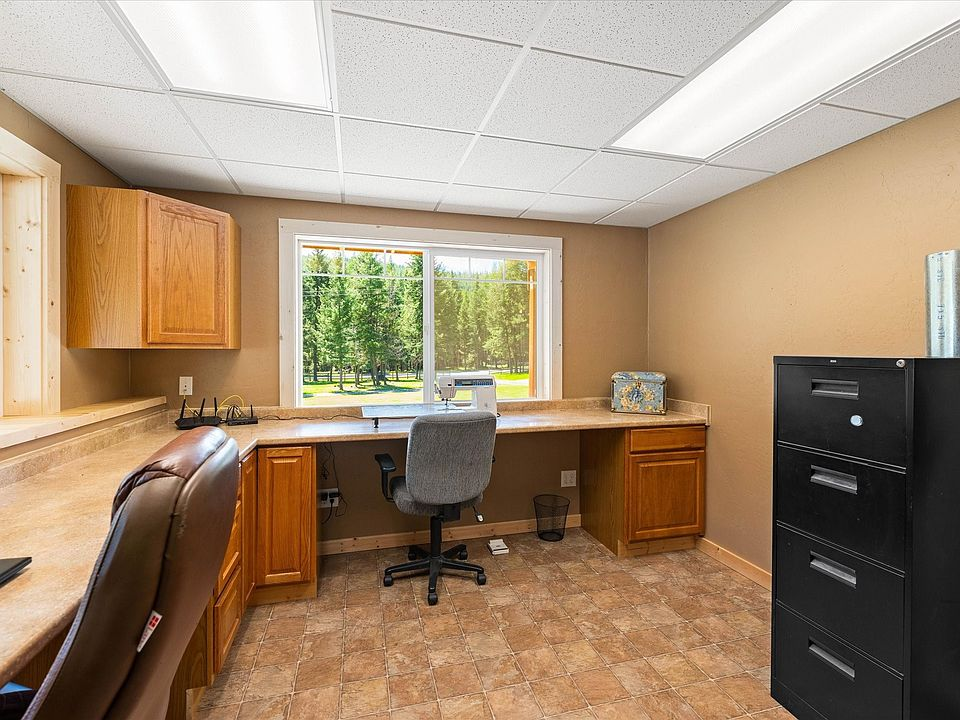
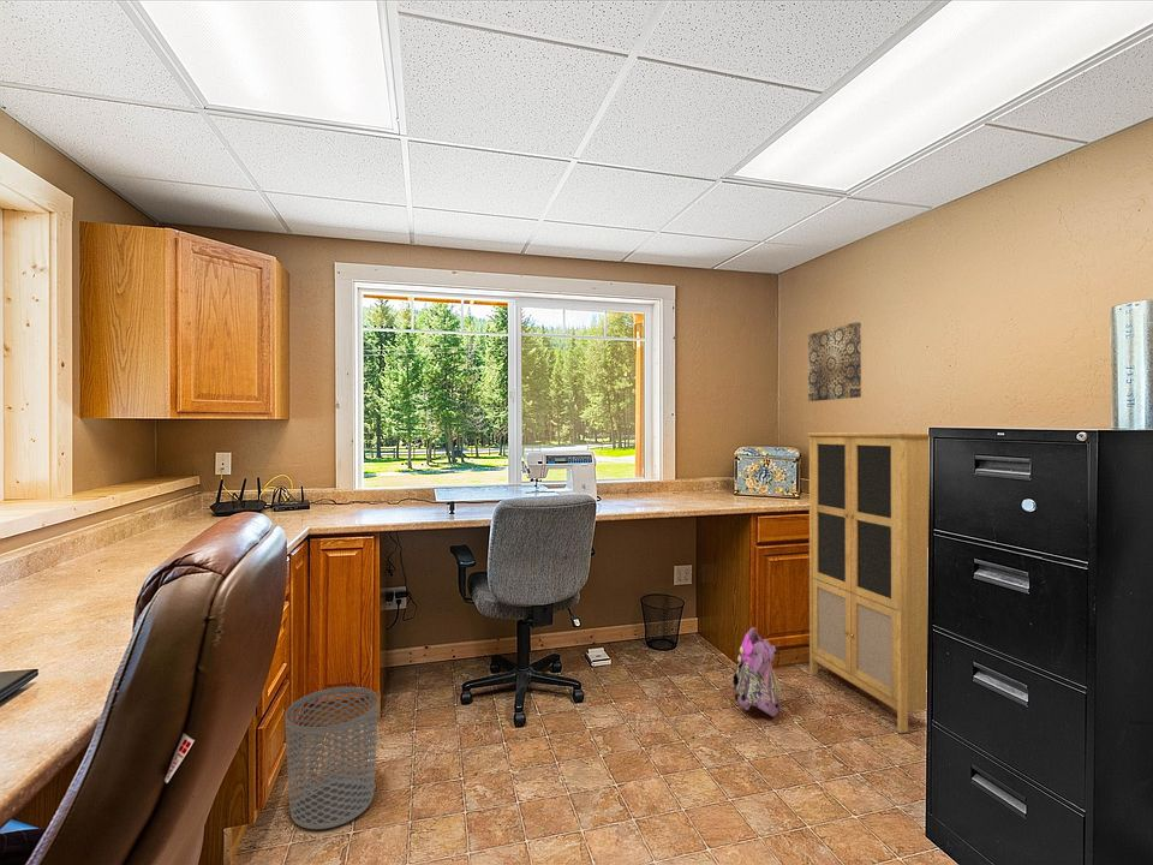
+ waste bin [285,686,380,830]
+ backpack [731,626,782,717]
+ cabinet [805,431,928,734]
+ wall art [807,321,862,402]
